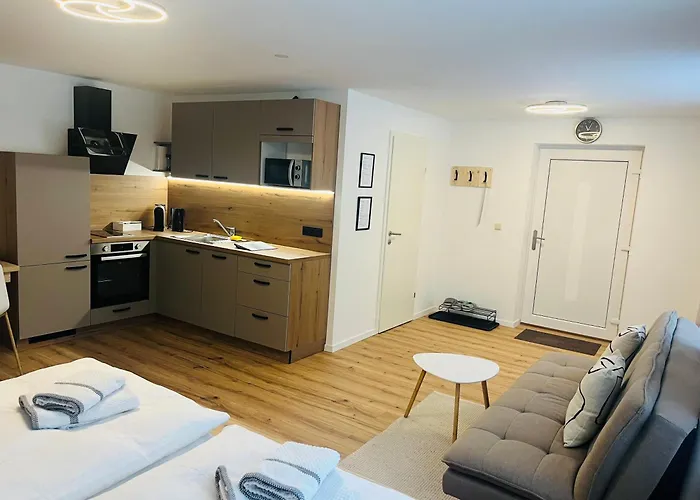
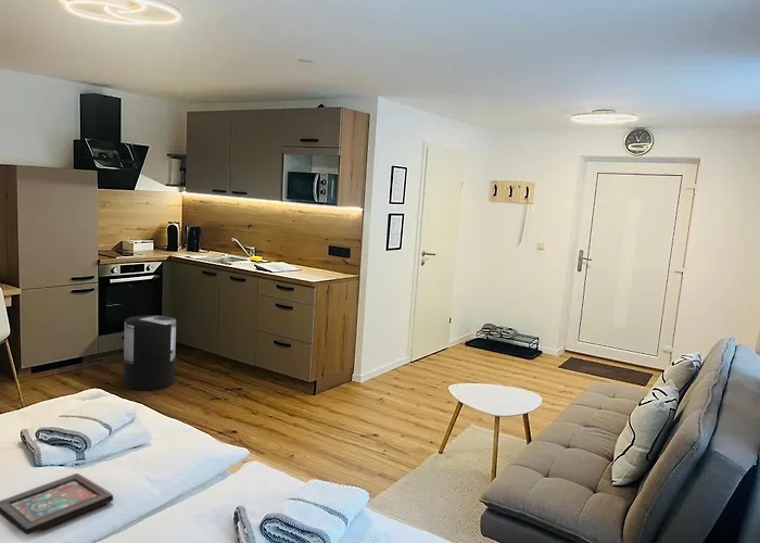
+ trash can [123,315,177,391]
+ religious icon [0,472,114,535]
